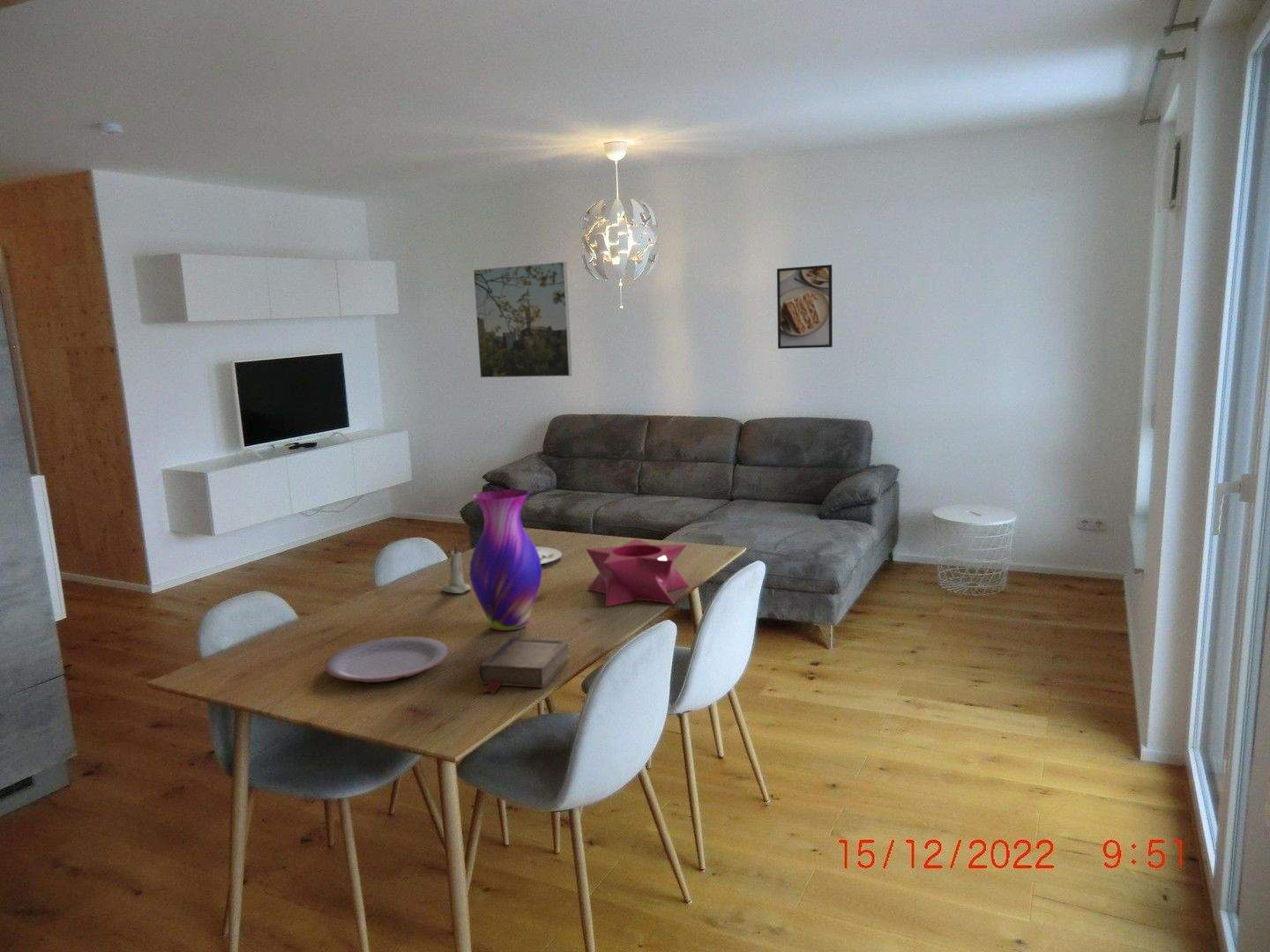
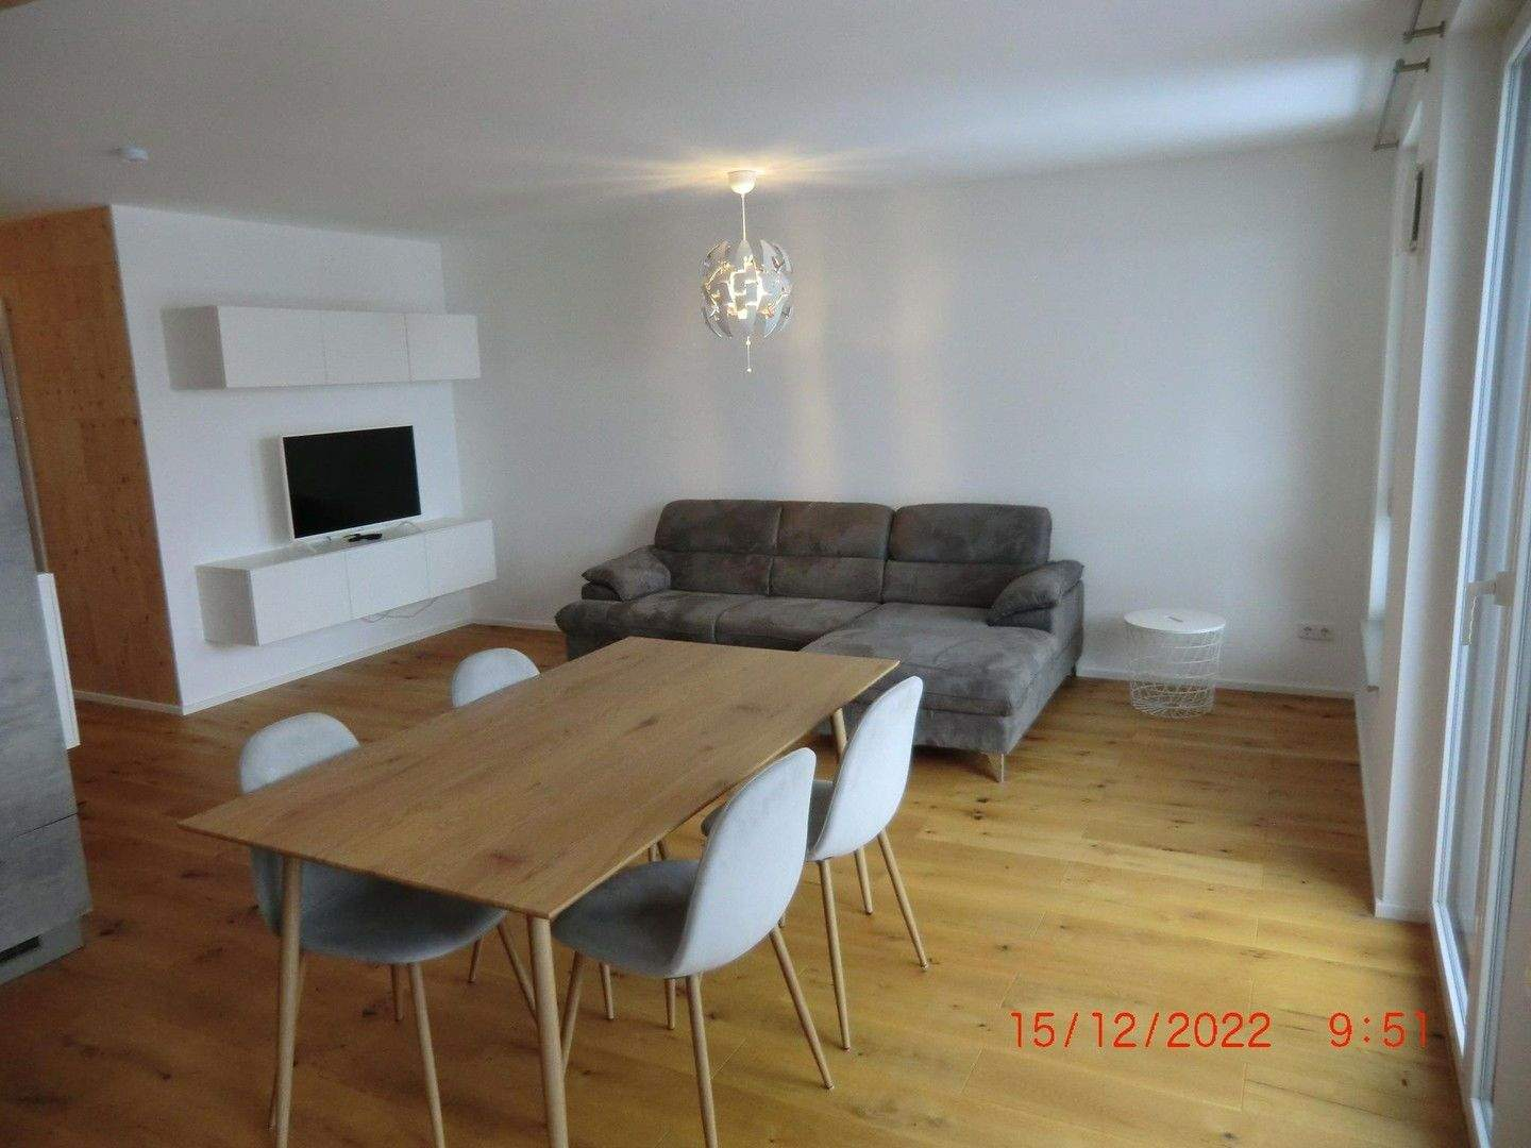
- plate [324,636,450,683]
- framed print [776,264,833,350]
- vase [469,488,542,631]
- book [477,636,571,695]
- candle [441,541,472,594]
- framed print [473,261,573,378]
- plate [535,546,563,565]
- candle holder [585,538,690,607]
